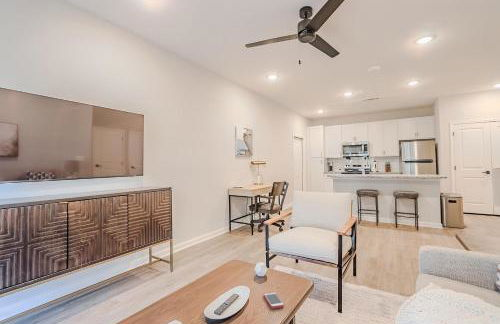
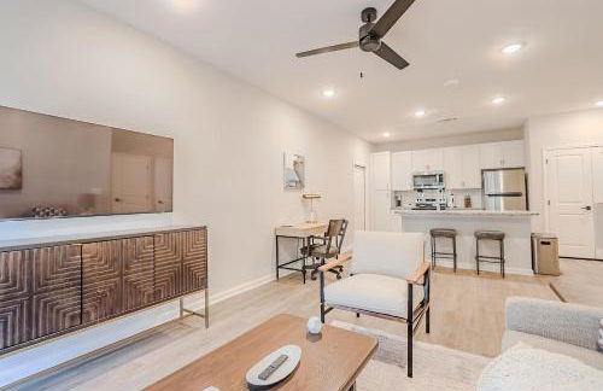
- smartphone [263,291,285,310]
